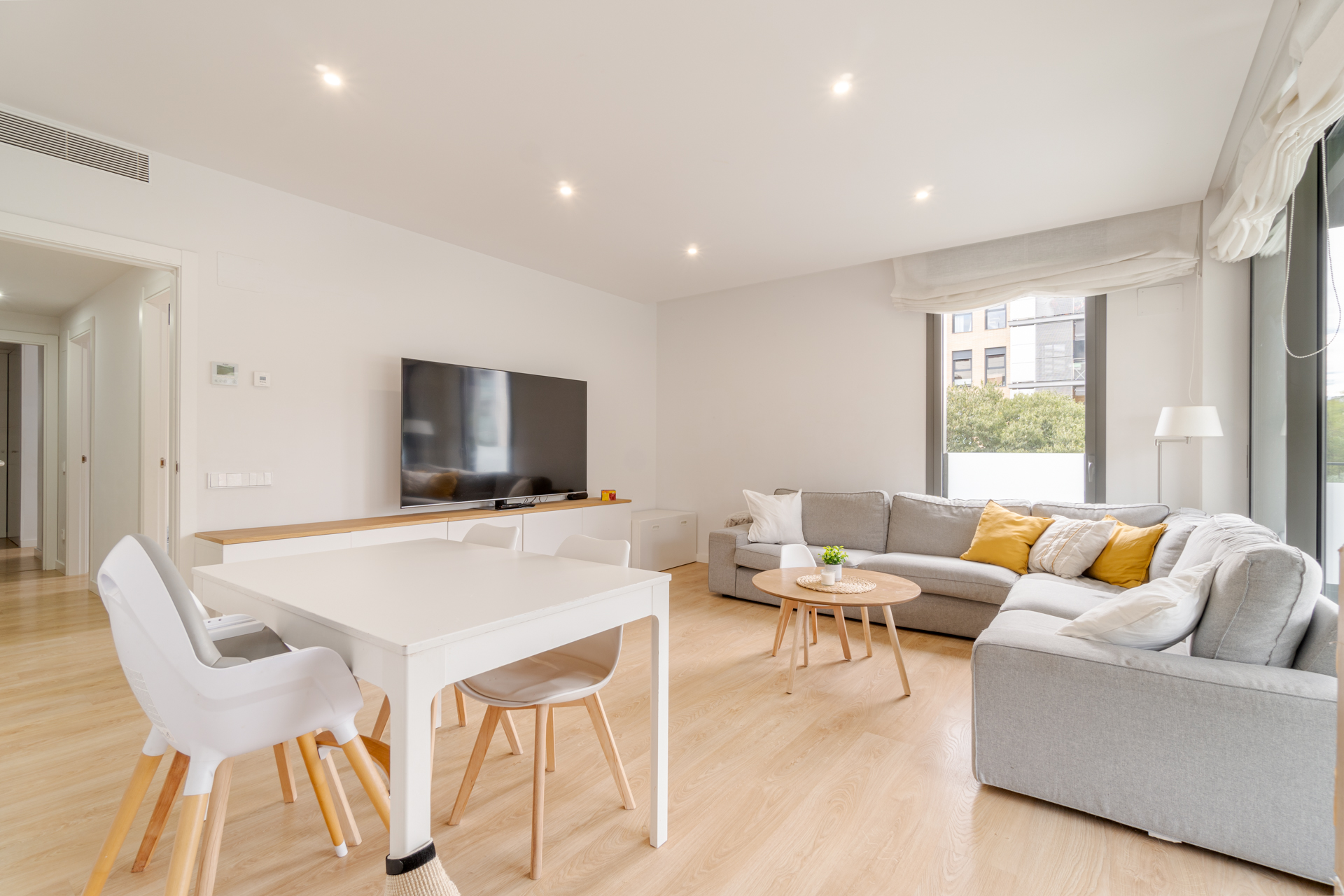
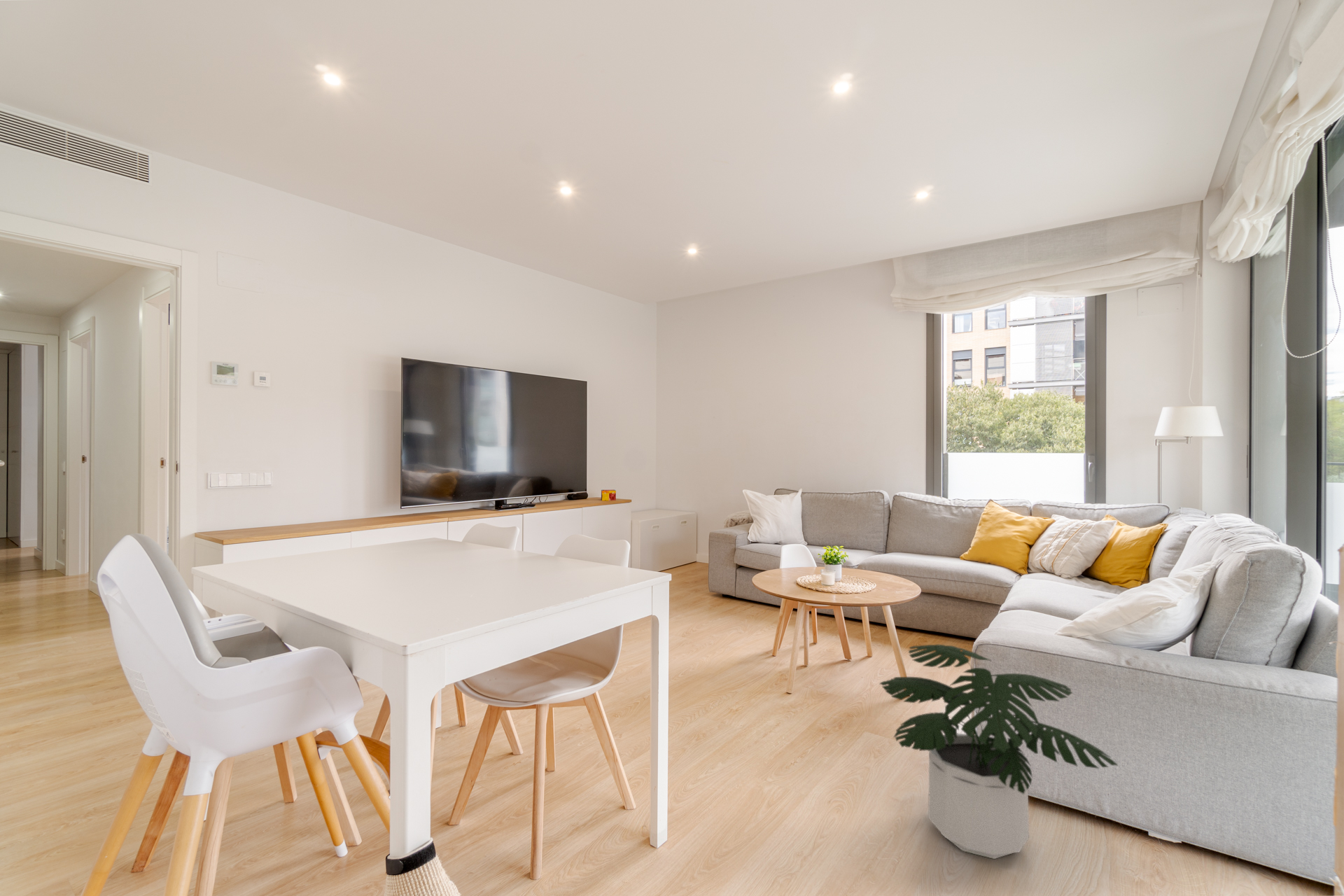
+ potted plant [879,643,1119,860]
